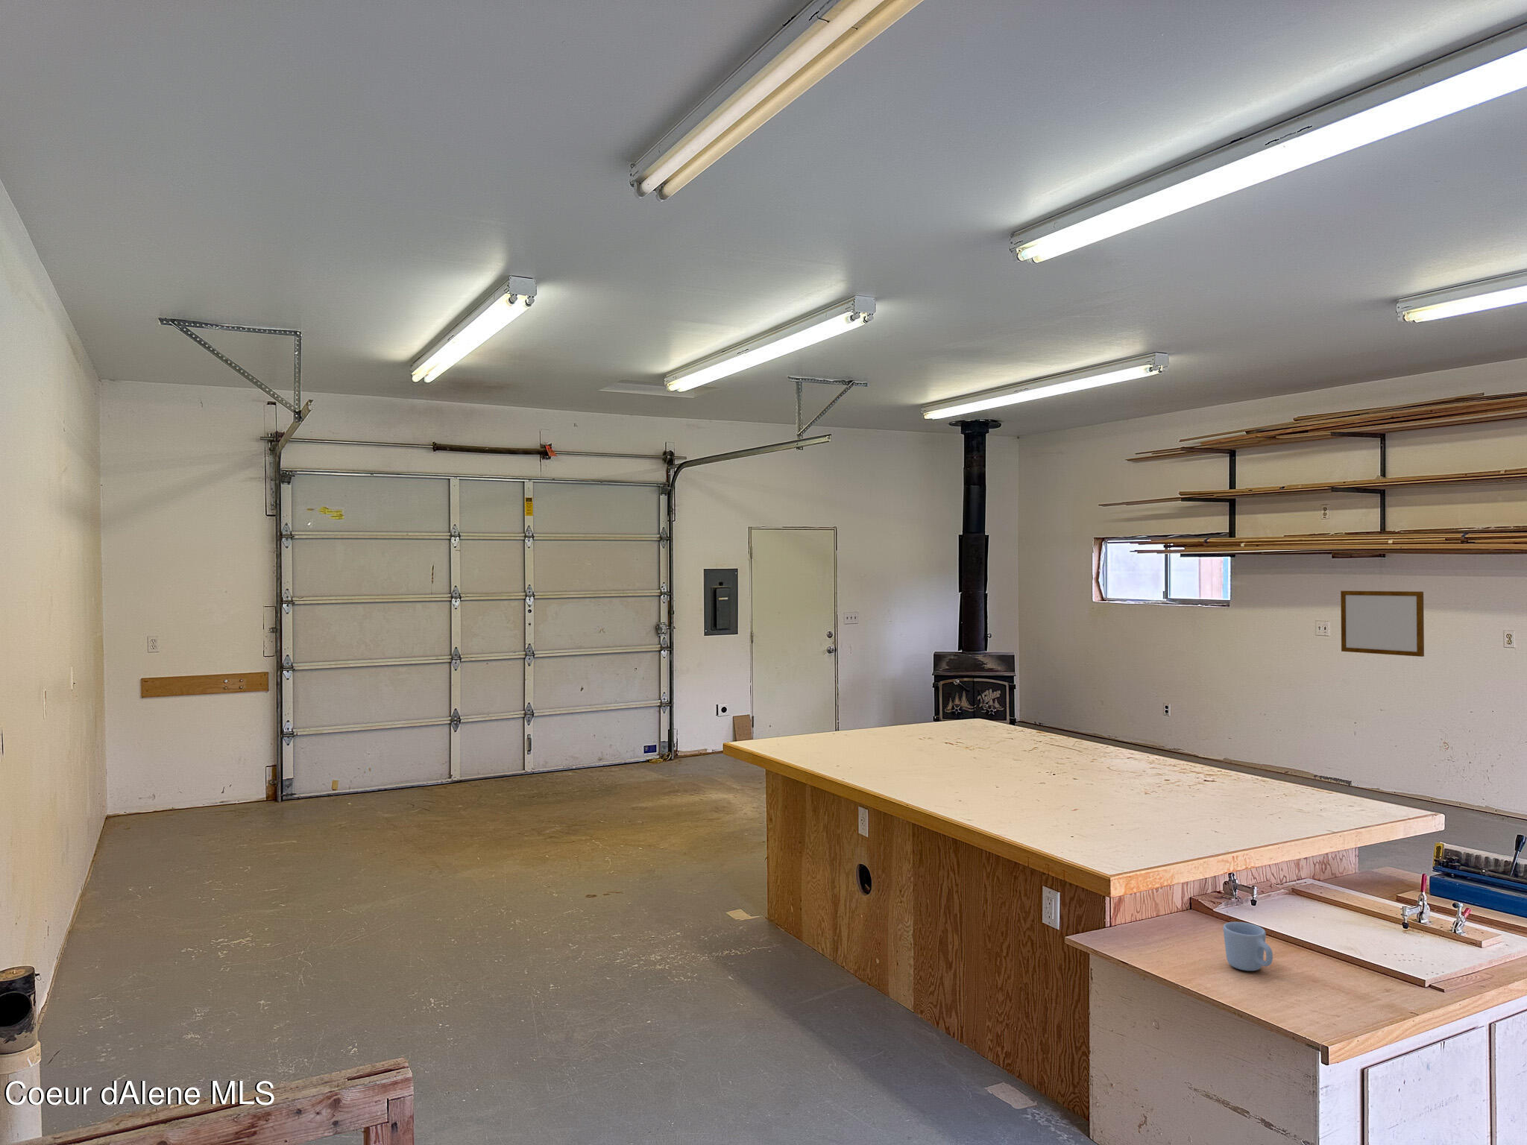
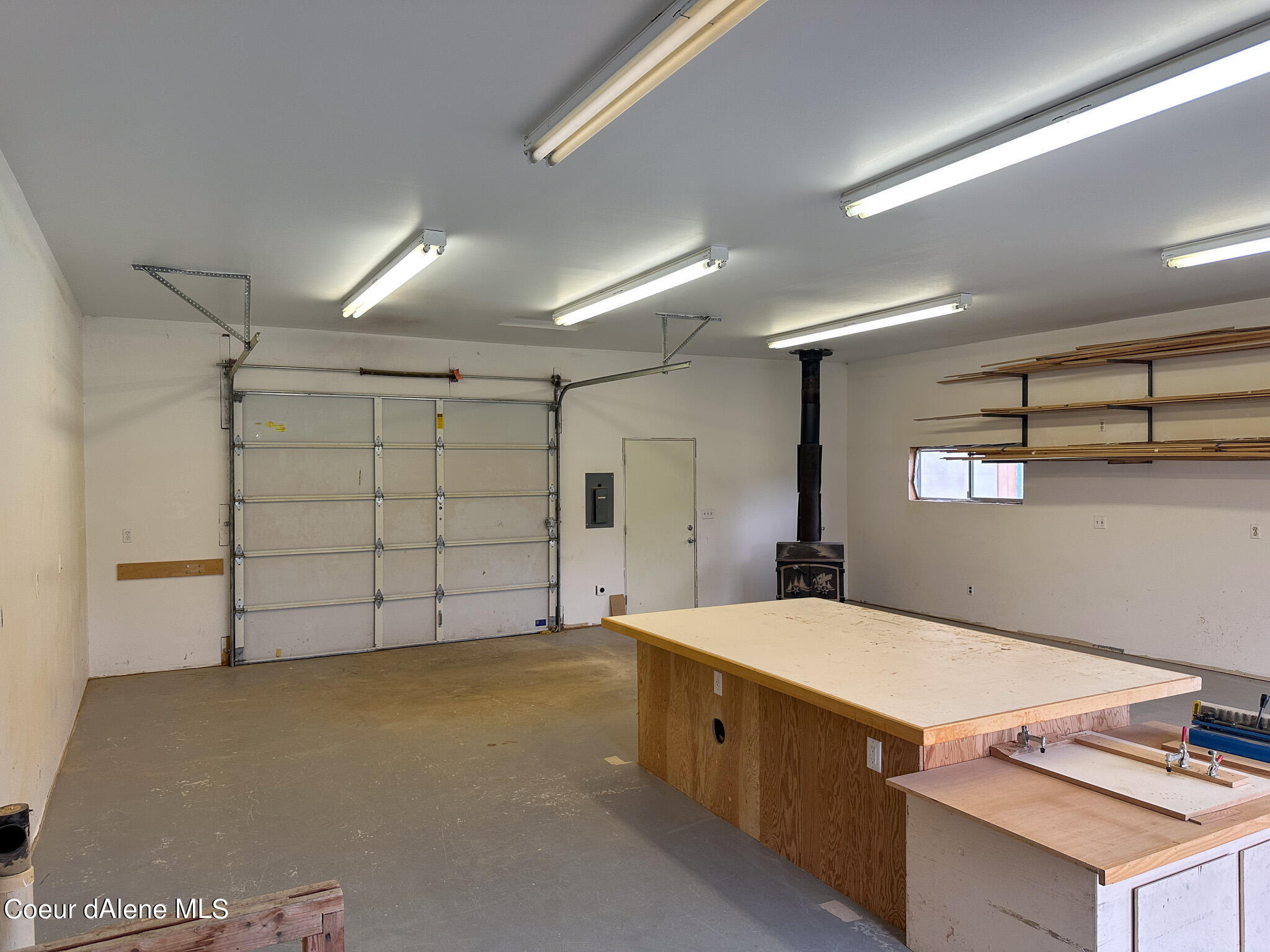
- mug [1223,921,1273,972]
- writing board [1339,591,1425,658]
